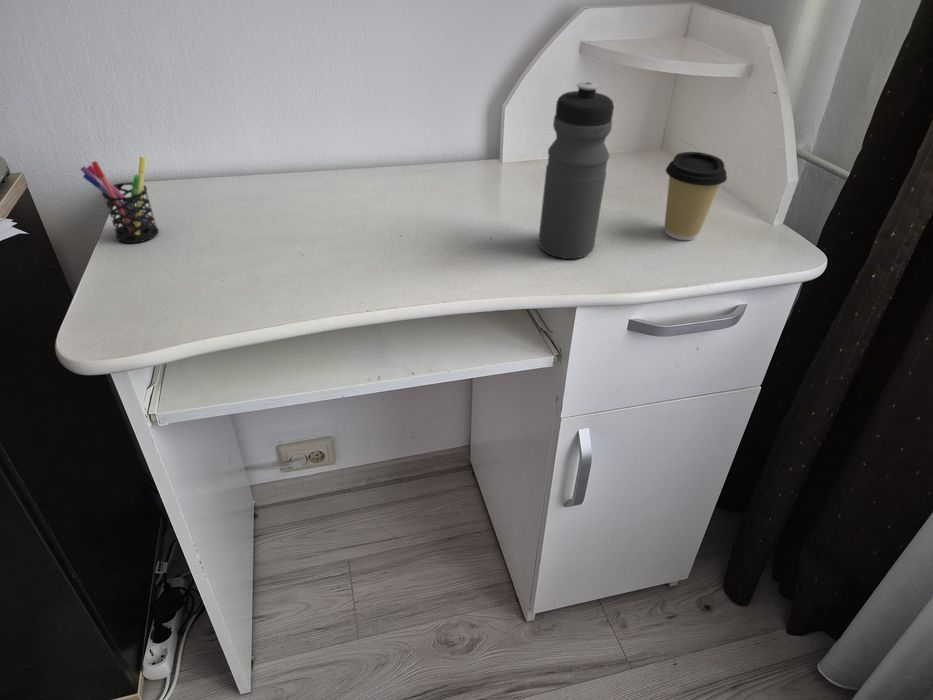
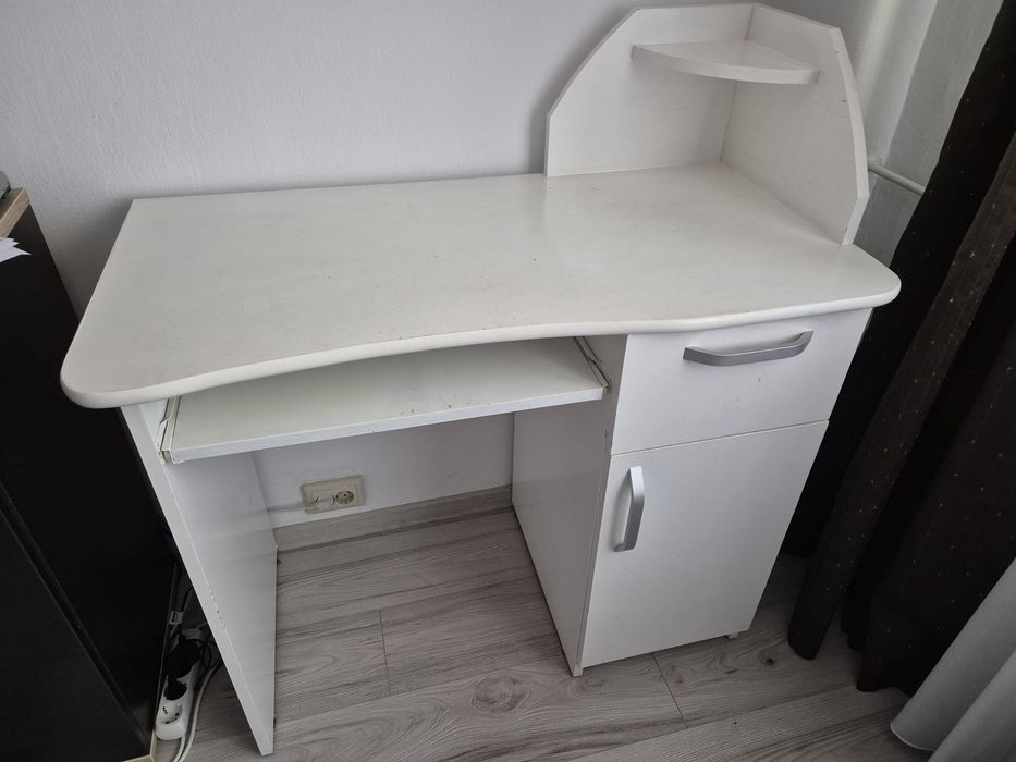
- pen holder [80,156,160,244]
- coffee cup [664,151,728,241]
- water bottle [537,81,615,260]
